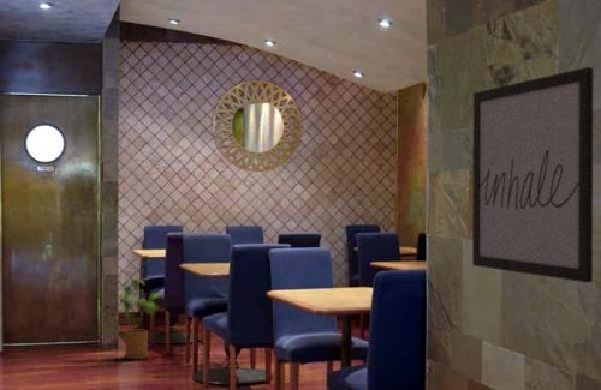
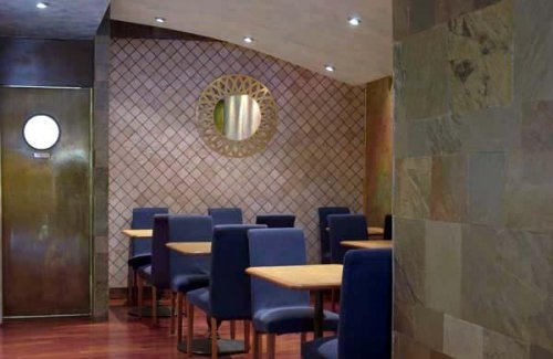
- wall art [471,66,594,283]
- house plant [115,278,162,360]
